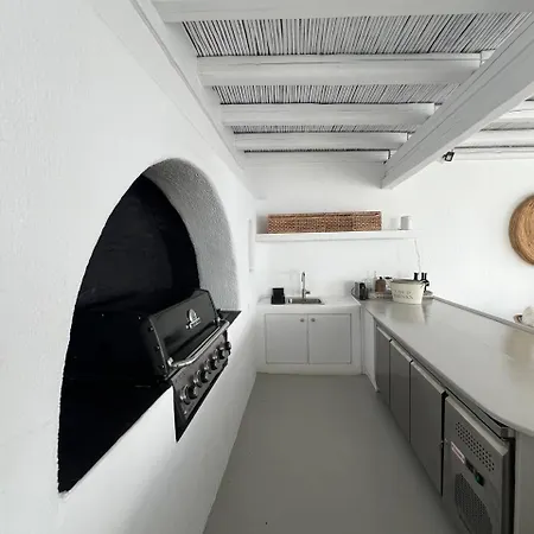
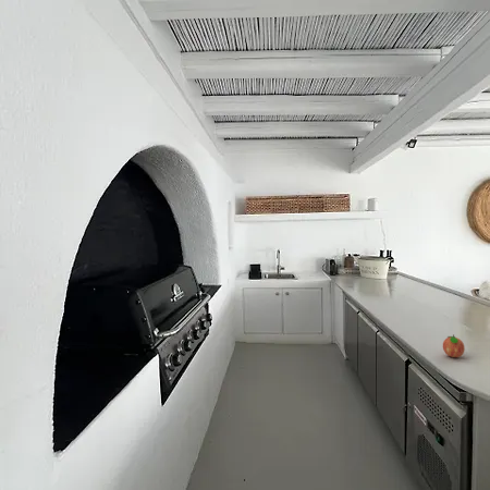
+ fruit [442,333,466,358]
